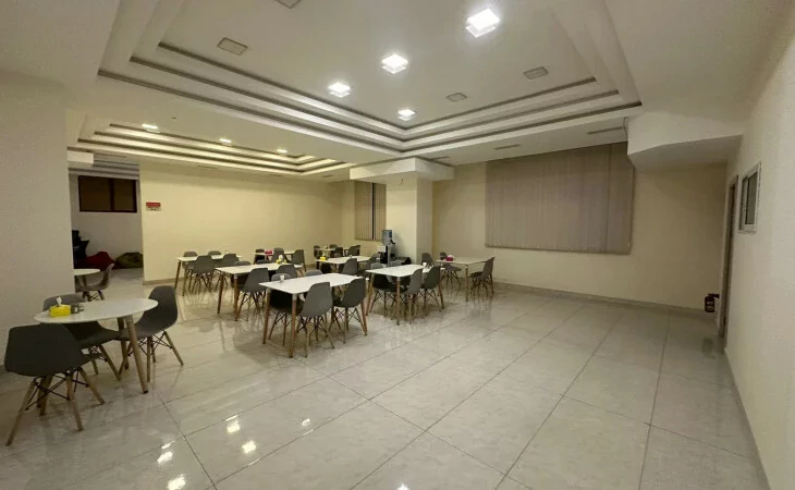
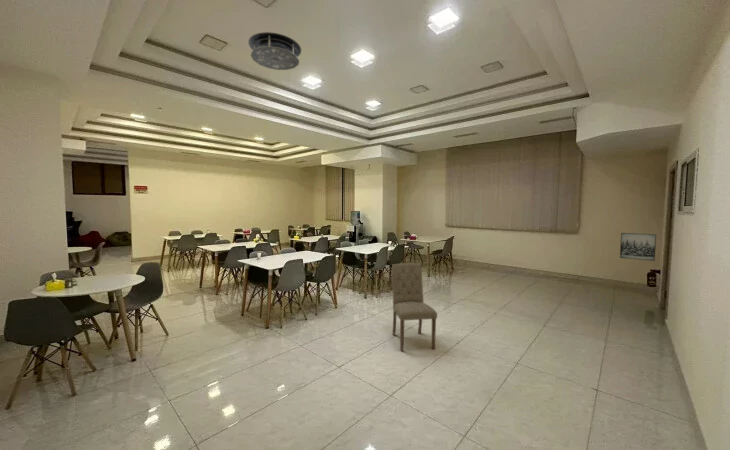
+ ceiling light fixture [248,31,302,71]
+ wall art [619,232,657,262]
+ dining chair [391,262,438,352]
